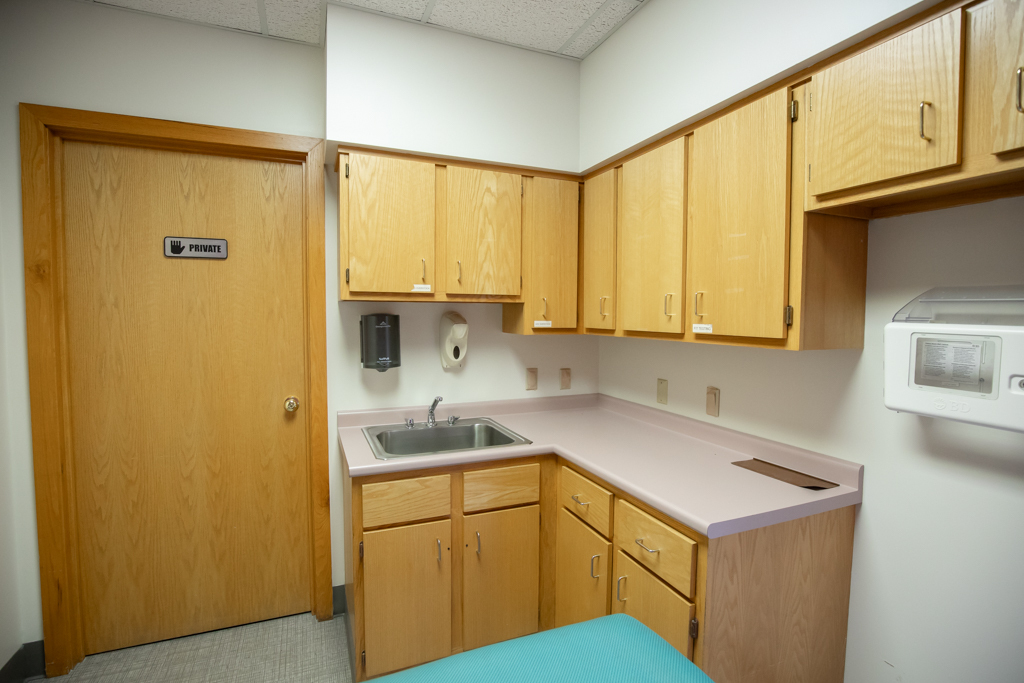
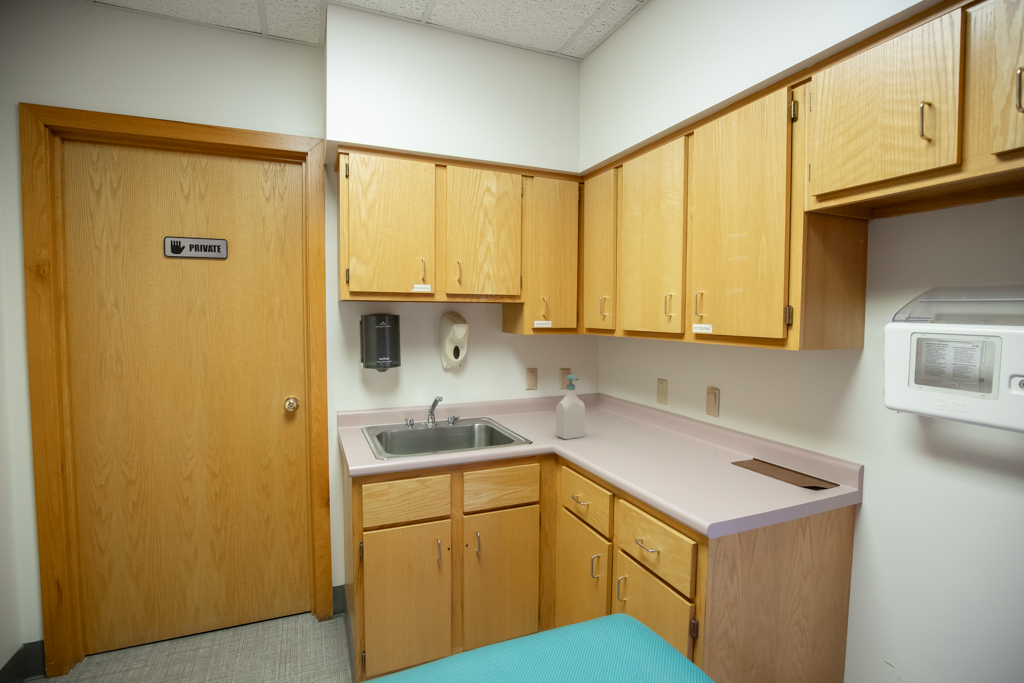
+ soap bottle [555,374,586,440]
